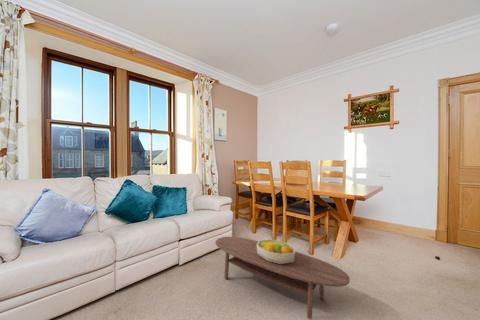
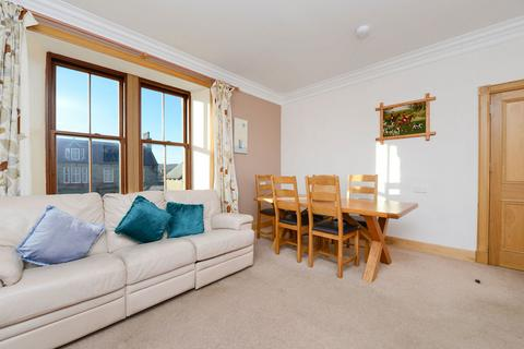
- coffee table [215,236,351,320]
- fruit bowl [257,238,296,264]
